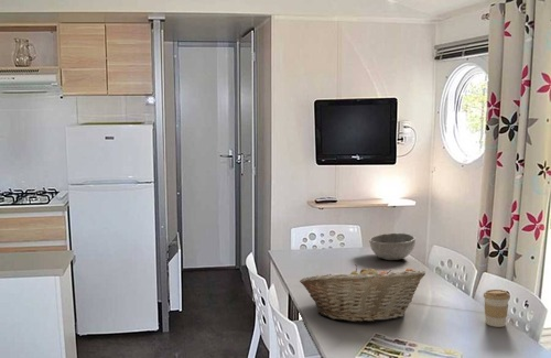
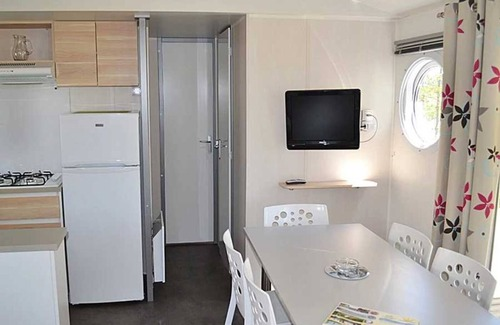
- coffee cup [483,289,510,328]
- fruit basket [299,263,426,323]
- bowl [368,232,417,261]
